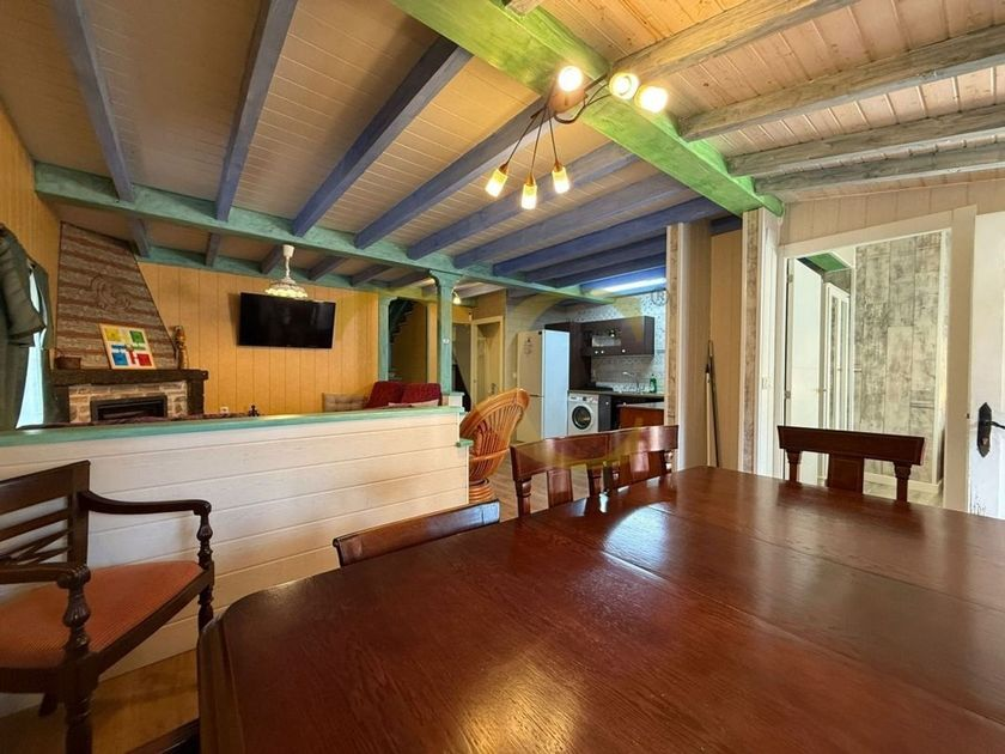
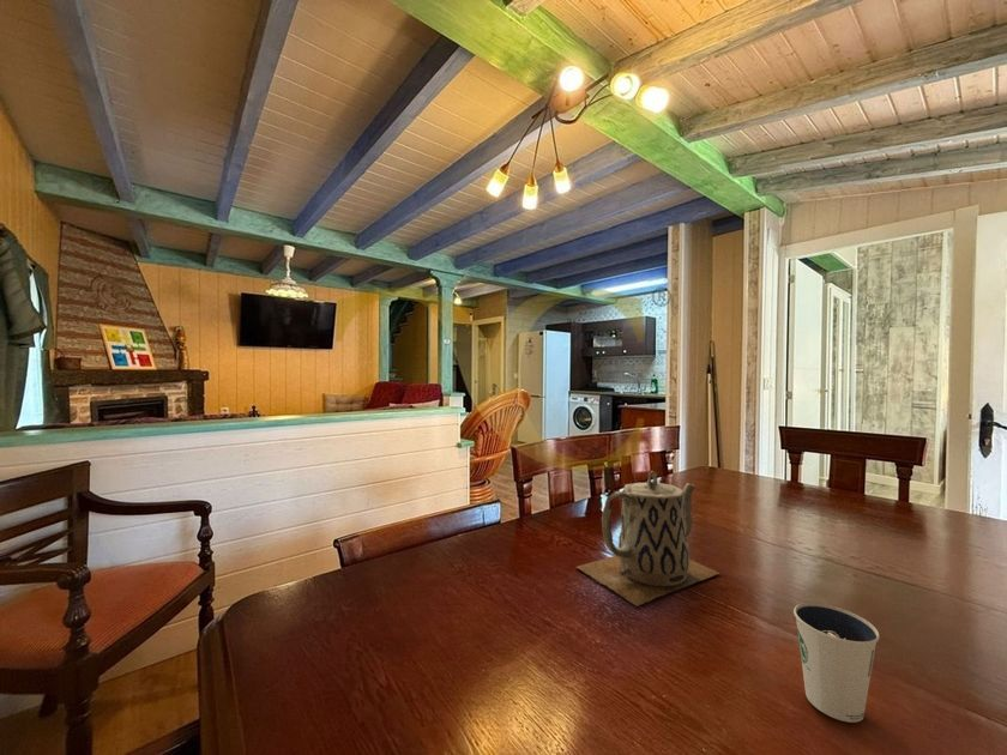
+ dixie cup [792,602,880,724]
+ teapot [575,470,720,608]
